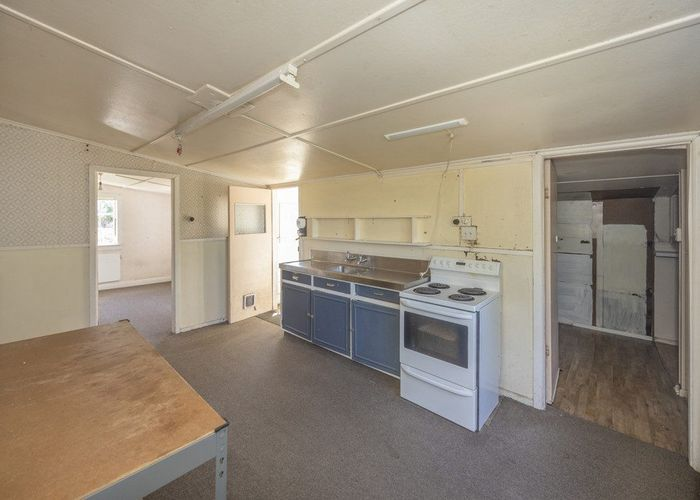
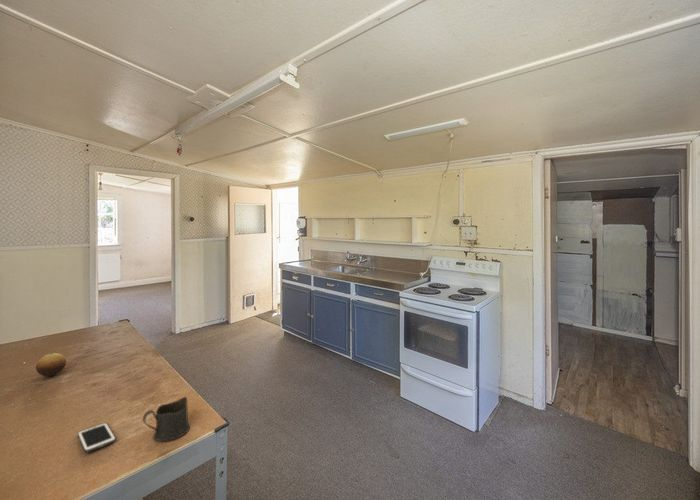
+ cup [142,396,191,442]
+ fruit [35,352,67,377]
+ cell phone [77,422,117,454]
